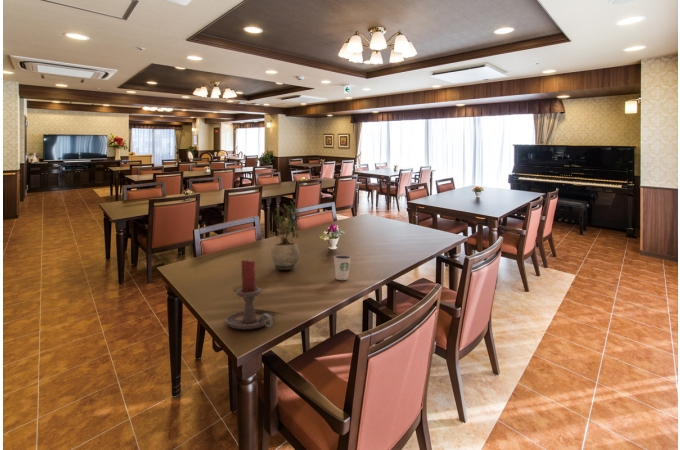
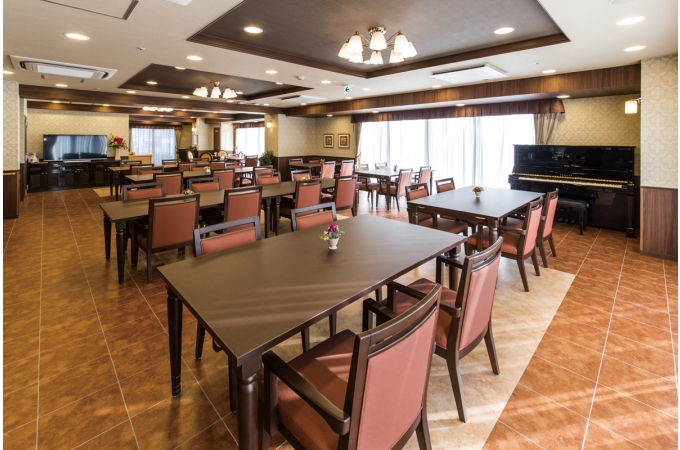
- dixie cup [333,254,352,281]
- potted plant [270,200,300,271]
- candle holder [224,258,274,330]
